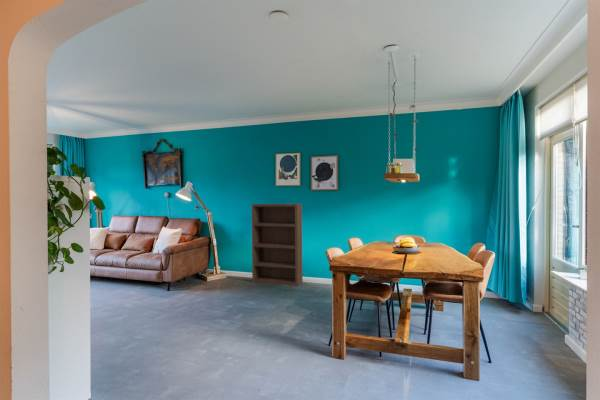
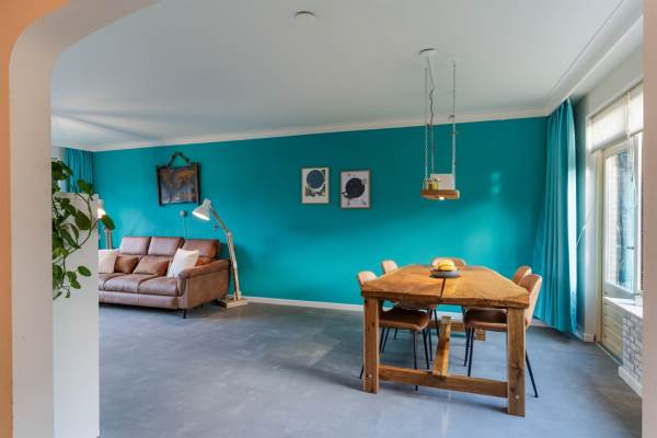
- bookcase [251,203,304,287]
